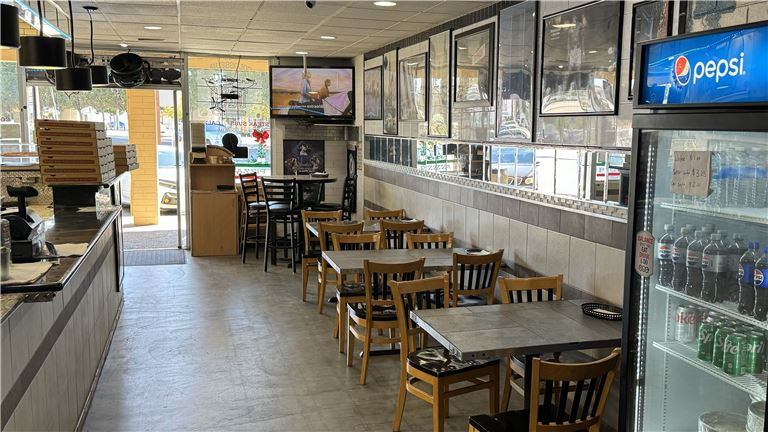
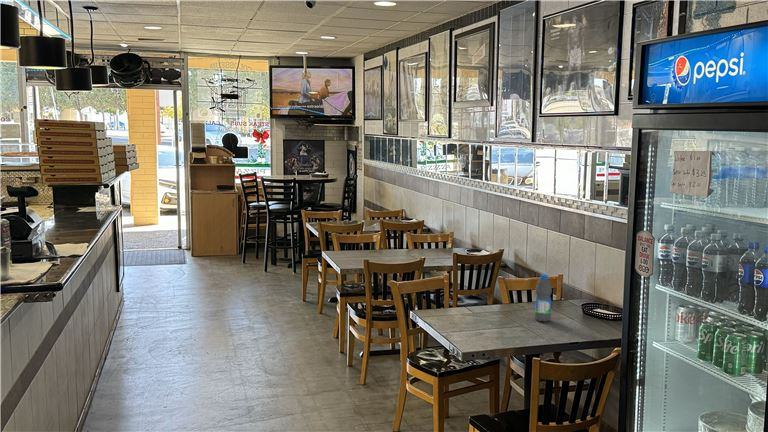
+ water bottle [533,274,553,323]
